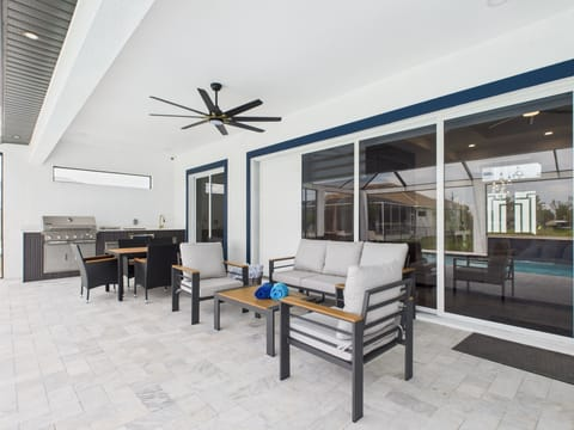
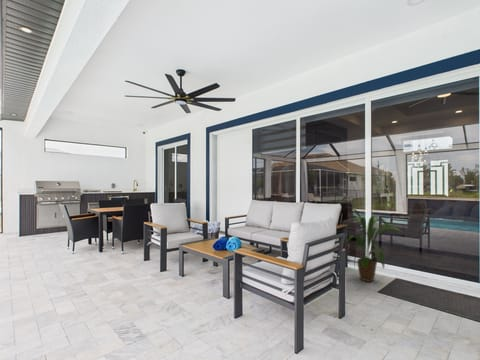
+ house plant [345,206,404,283]
